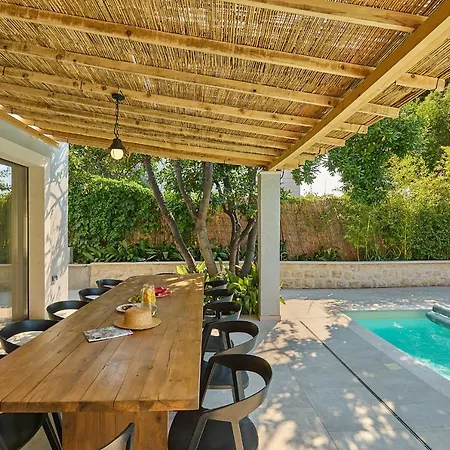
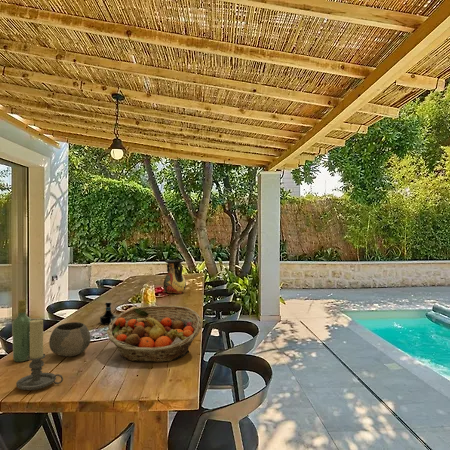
+ bowl [48,321,92,357]
+ fruit basket [106,305,203,363]
+ tequila bottle [99,301,118,325]
+ wine bottle [11,299,32,363]
+ vase [162,259,187,295]
+ candle holder [15,318,64,391]
